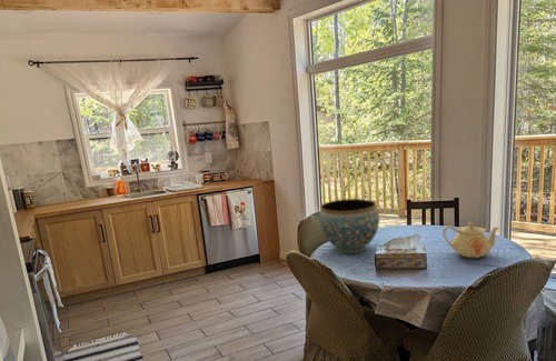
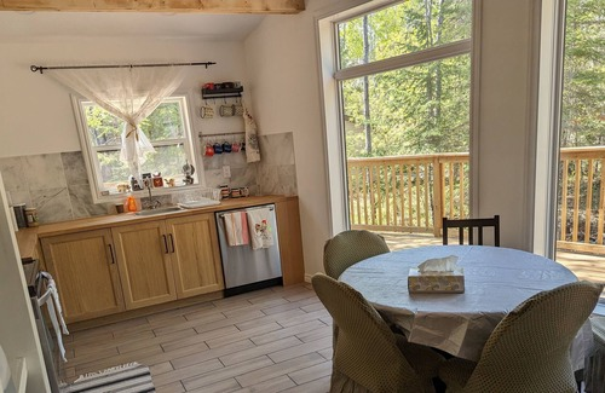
- teapot [441,220,500,259]
- ceramic bowl [318,198,380,254]
